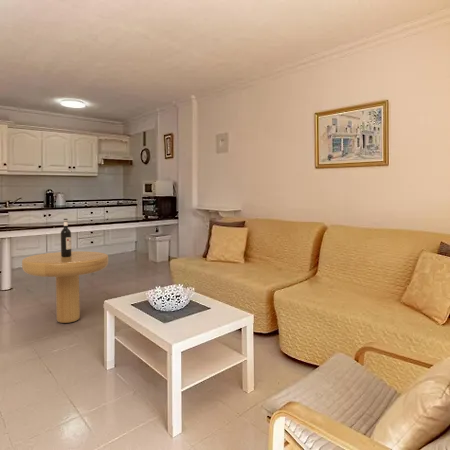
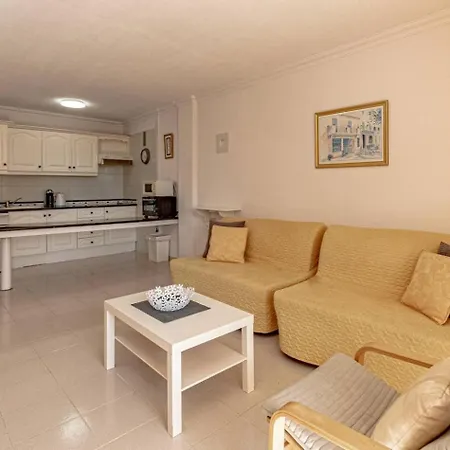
- dining table [21,218,109,324]
